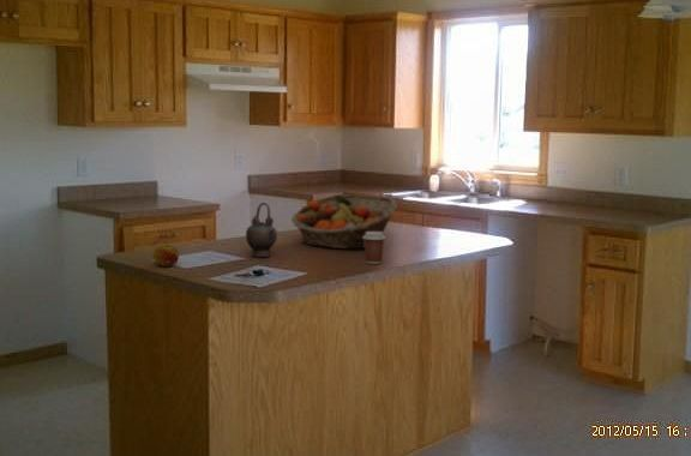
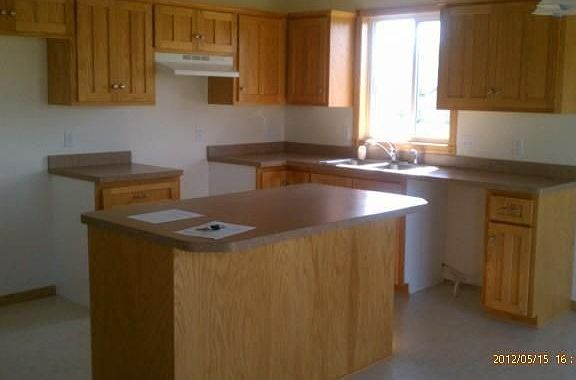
- teapot [245,202,278,258]
- fruit [152,244,180,268]
- coffee cup [362,232,386,265]
- fruit basket [290,193,398,250]
